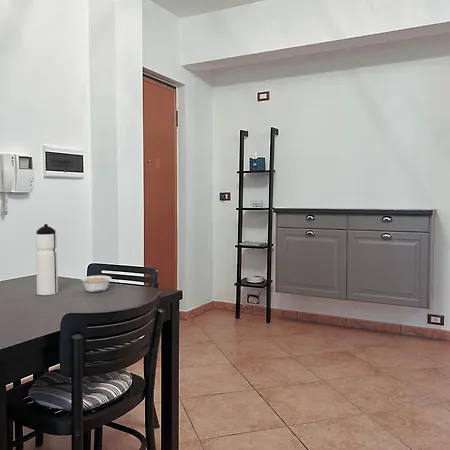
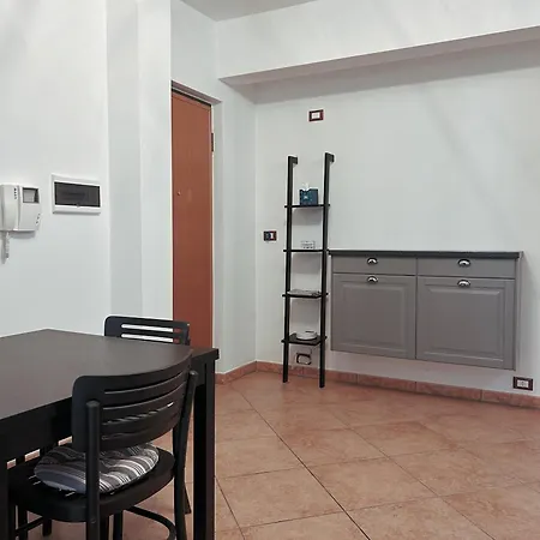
- water bottle [35,223,59,296]
- legume [80,275,112,293]
